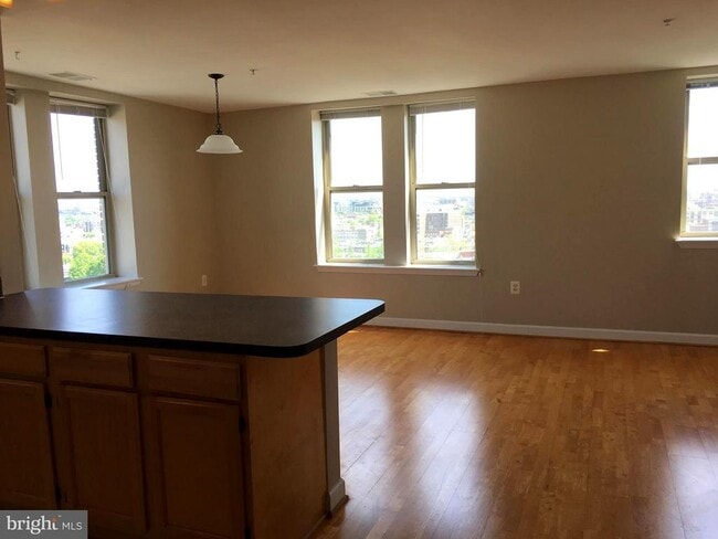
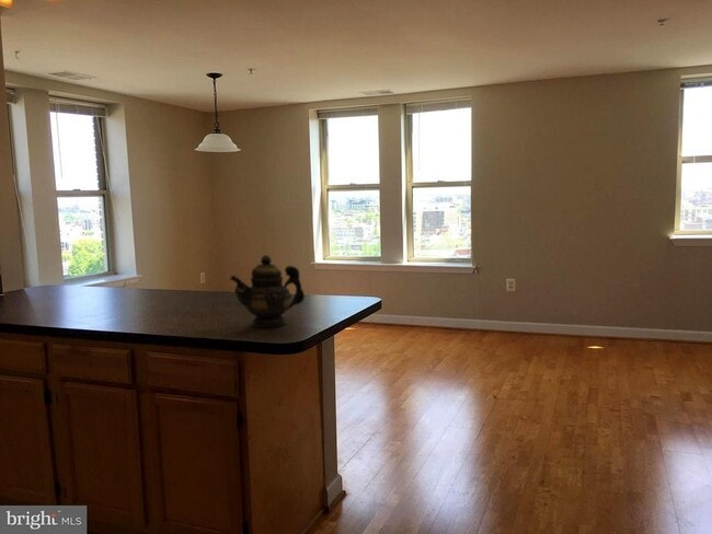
+ teapot [229,254,306,328]
